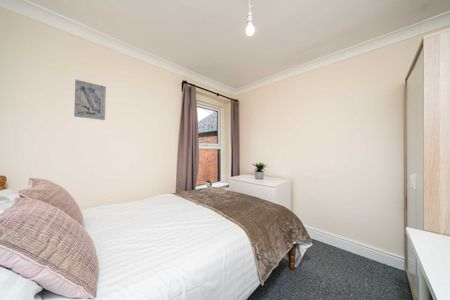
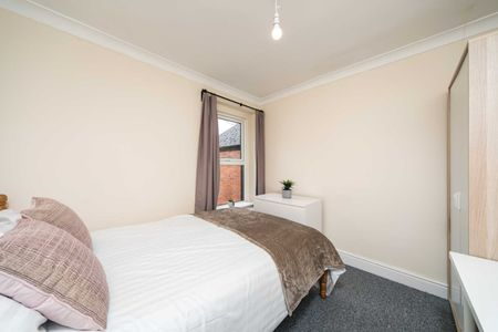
- wall art [73,78,107,121]
